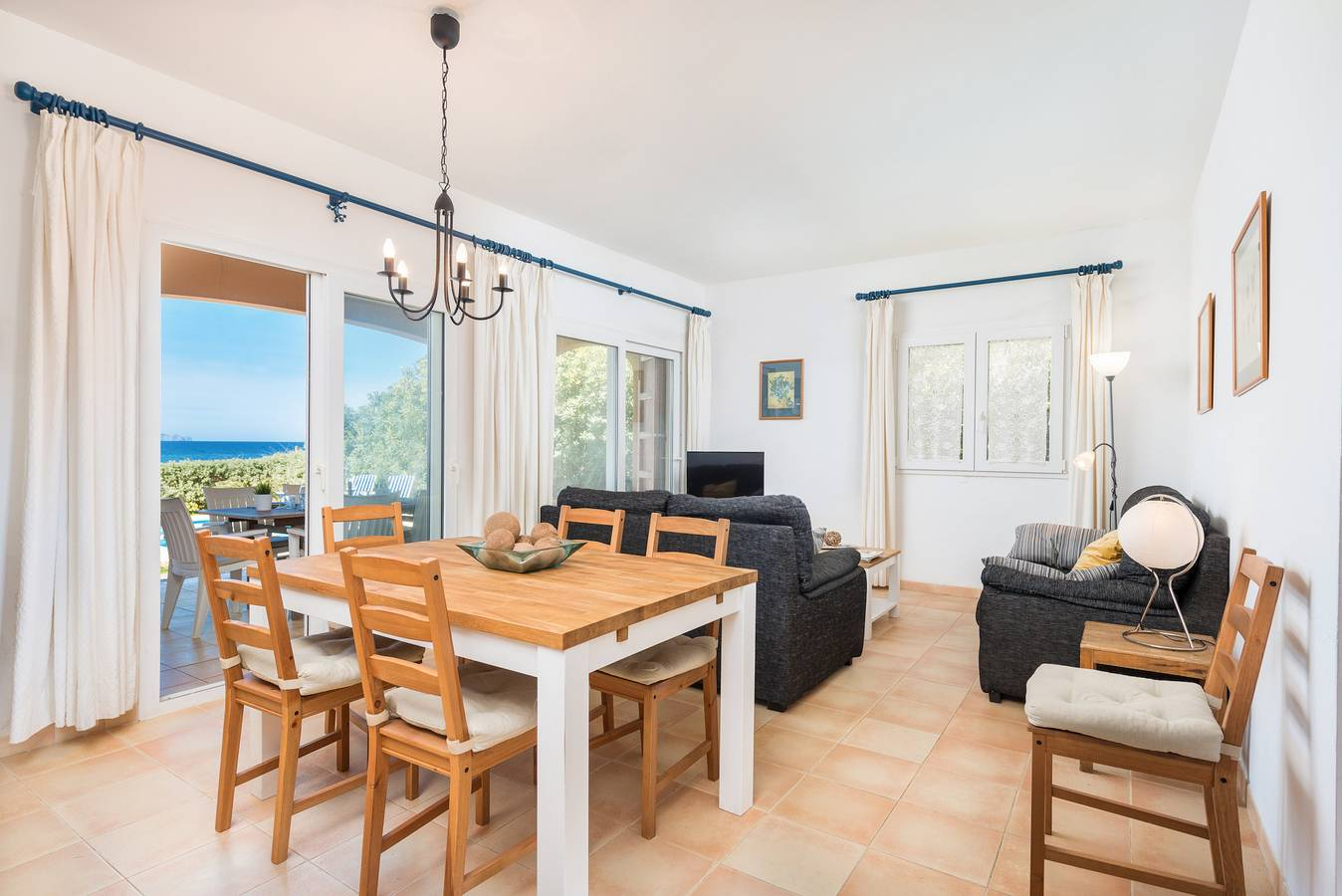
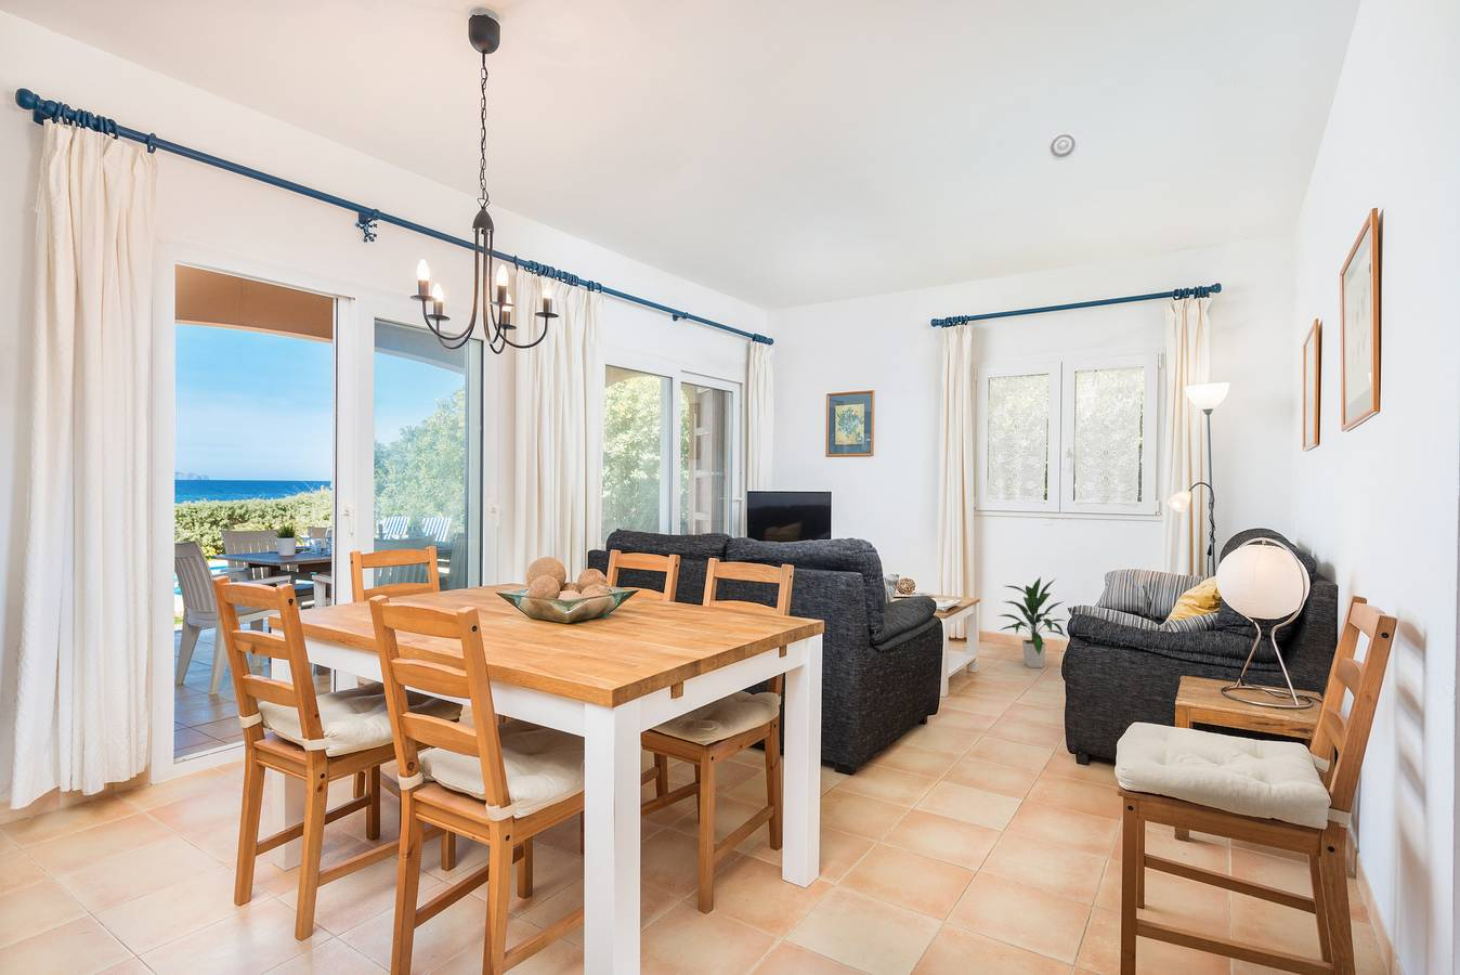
+ smoke detector [1047,131,1079,161]
+ indoor plant [997,576,1069,668]
